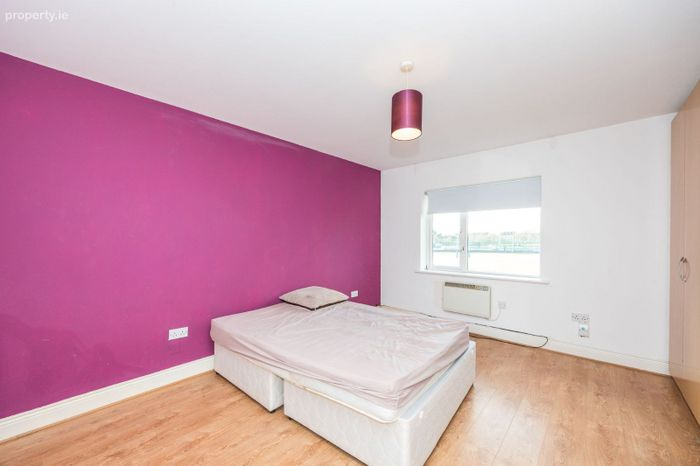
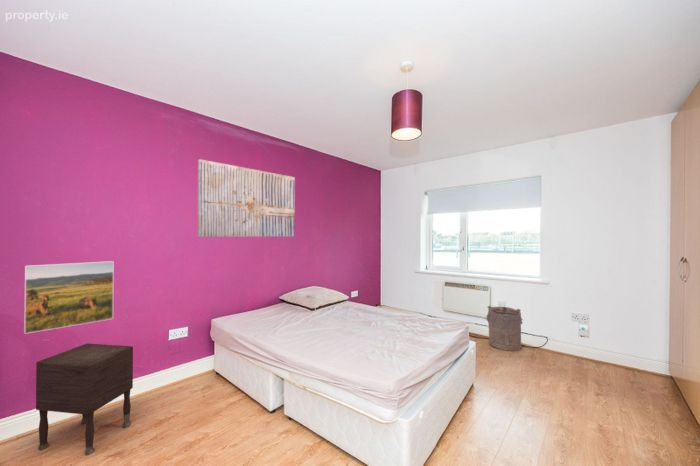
+ wall art [197,158,296,238]
+ laundry hamper [486,305,524,352]
+ nightstand [35,343,134,457]
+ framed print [23,260,115,335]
